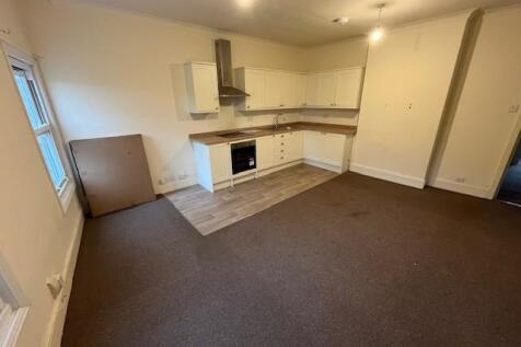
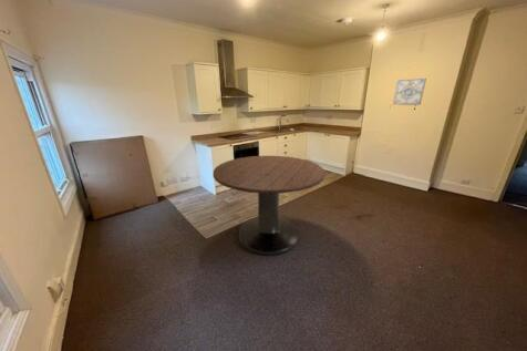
+ dining table [213,155,327,257]
+ wall art [392,78,427,106]
